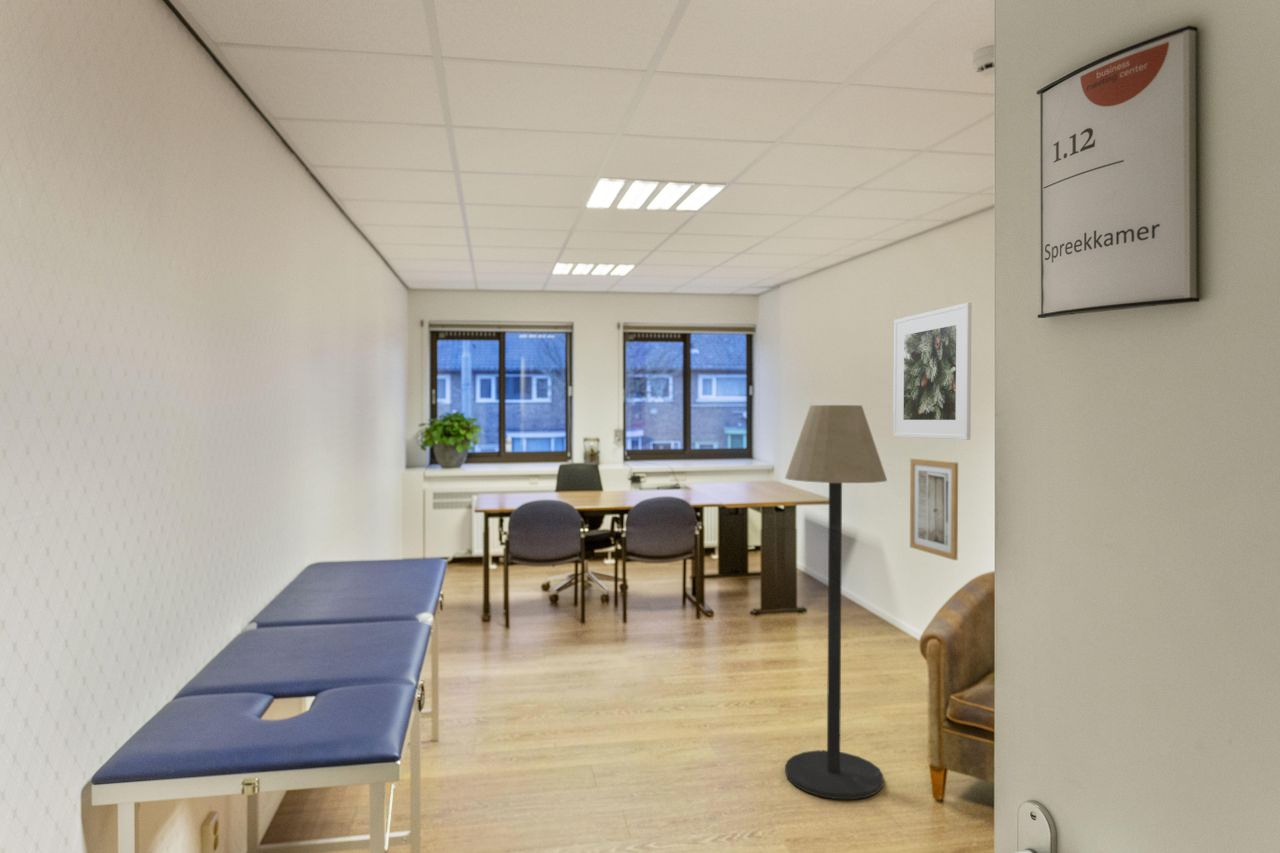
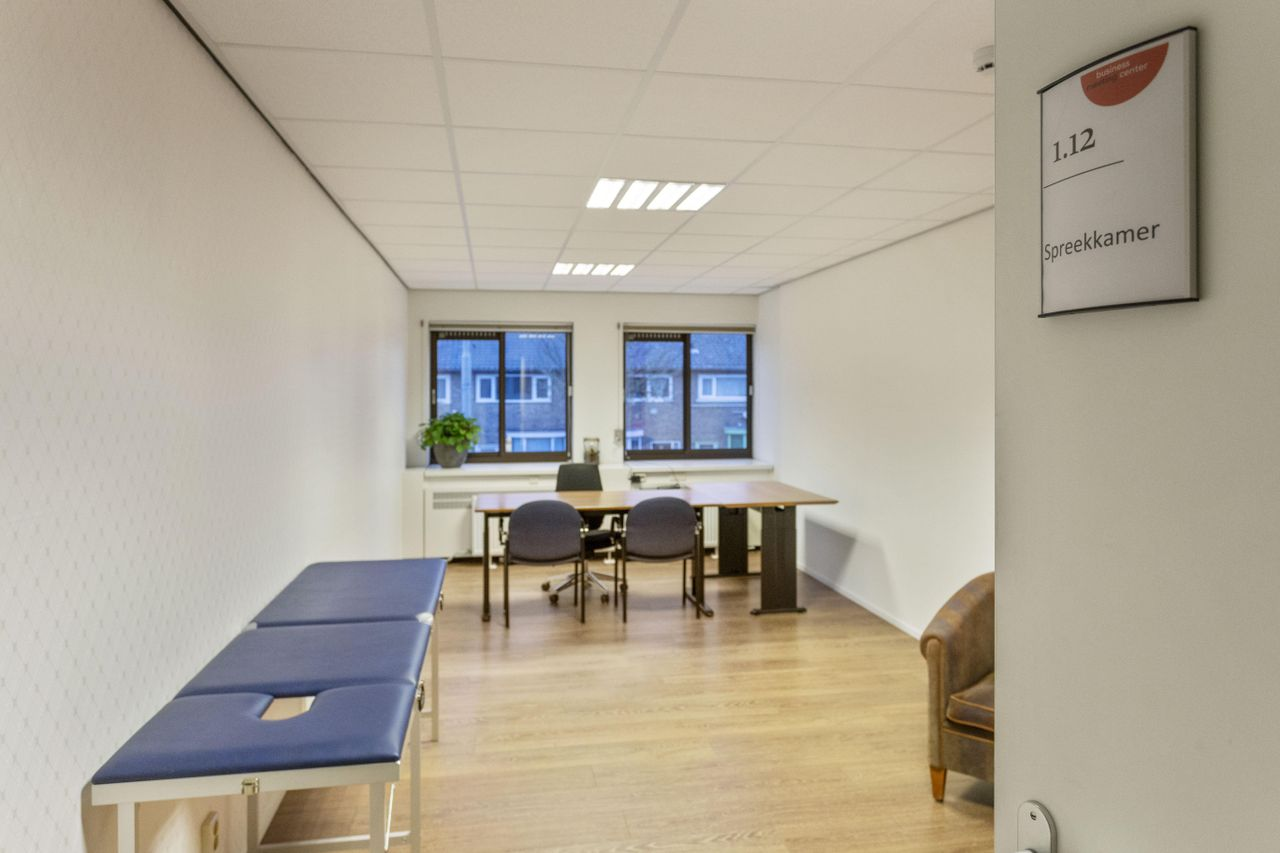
- wall art [909,458,959,561]
- floor lamp [784,404,888,800]
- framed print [892,302,972,441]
